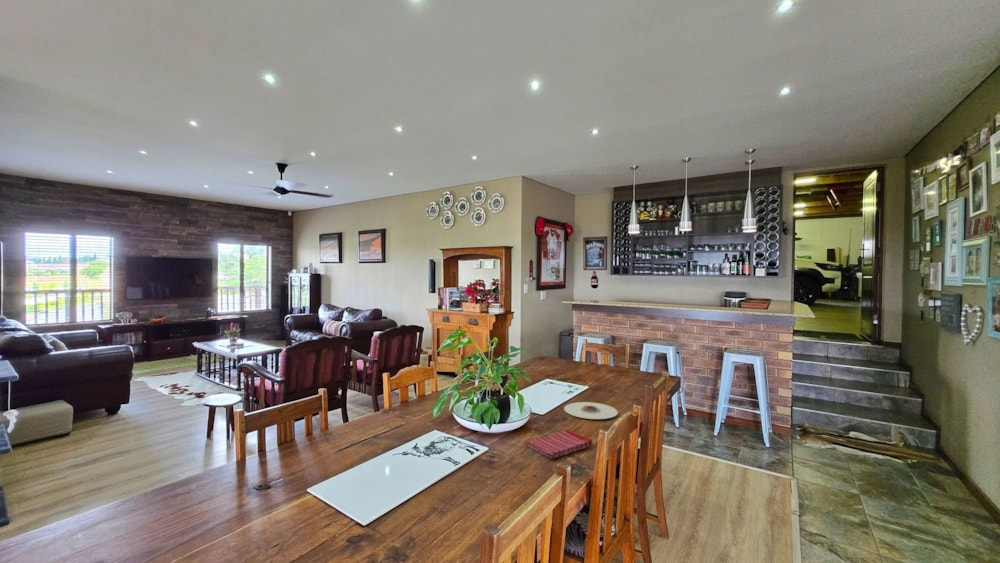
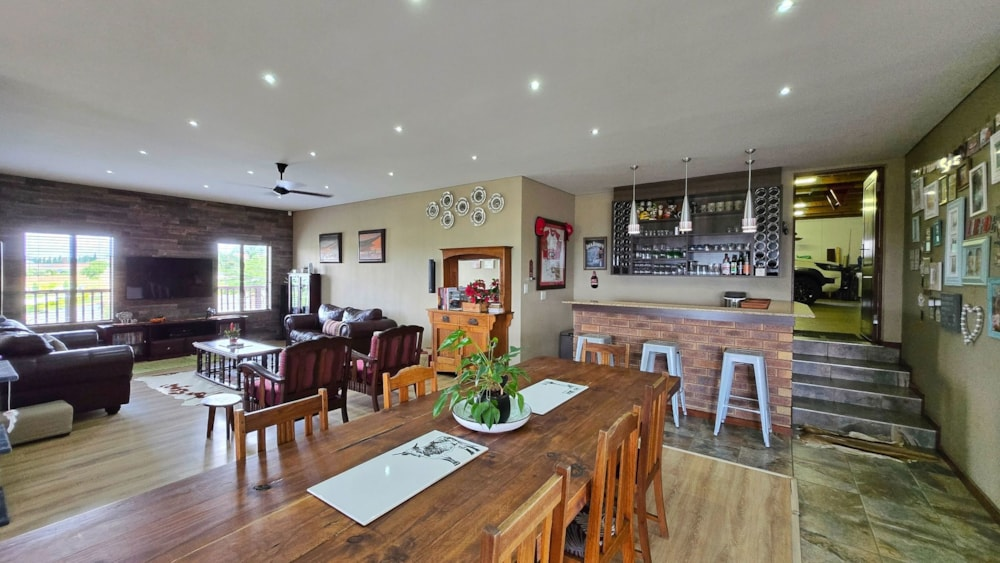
- dish towel [525,429,593,460]
- plate [563,401,619,420]
